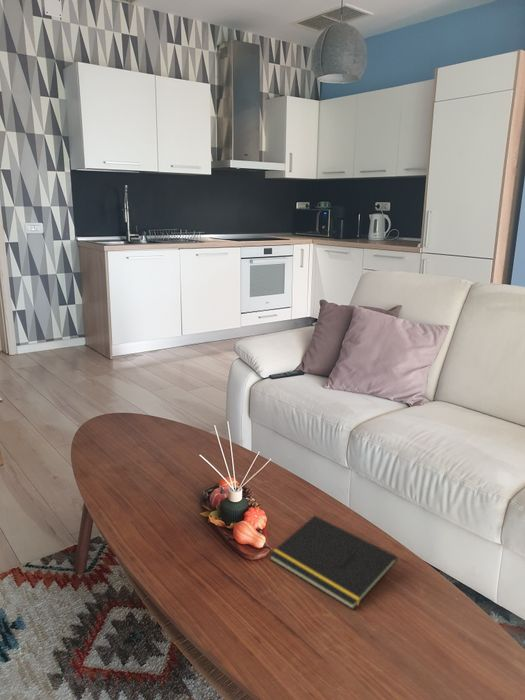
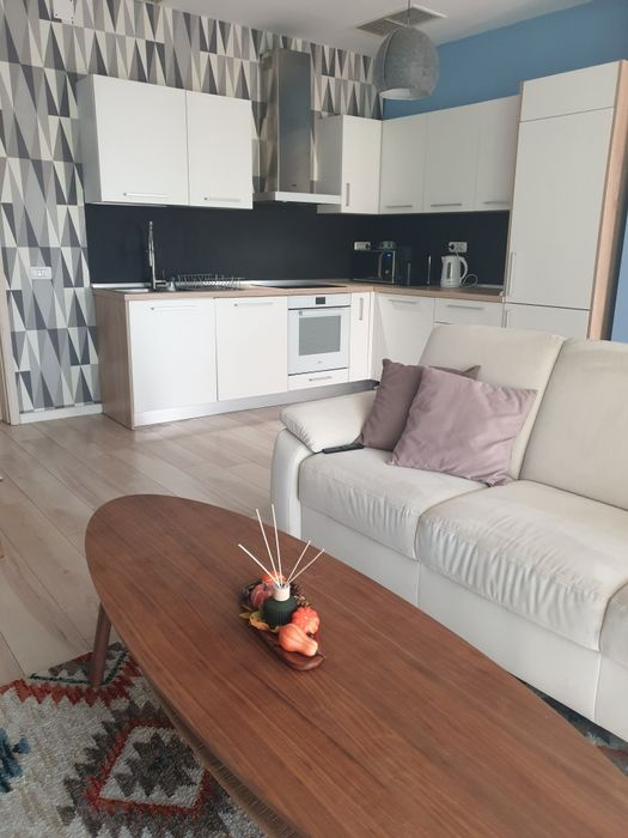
- notepad [268,515,398,610]
